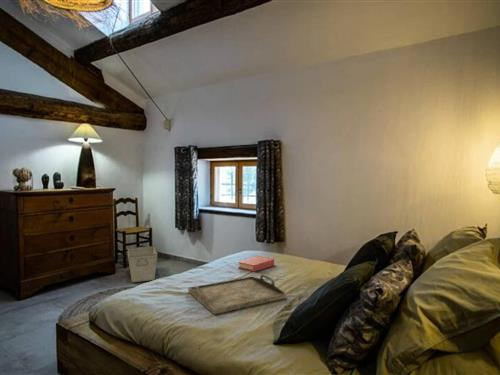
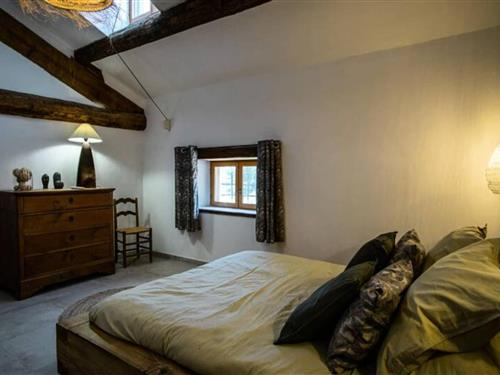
- storage bin [127,245,158,283]
- serving tray [187,274,287,315]
- book [237,255,275,273]
